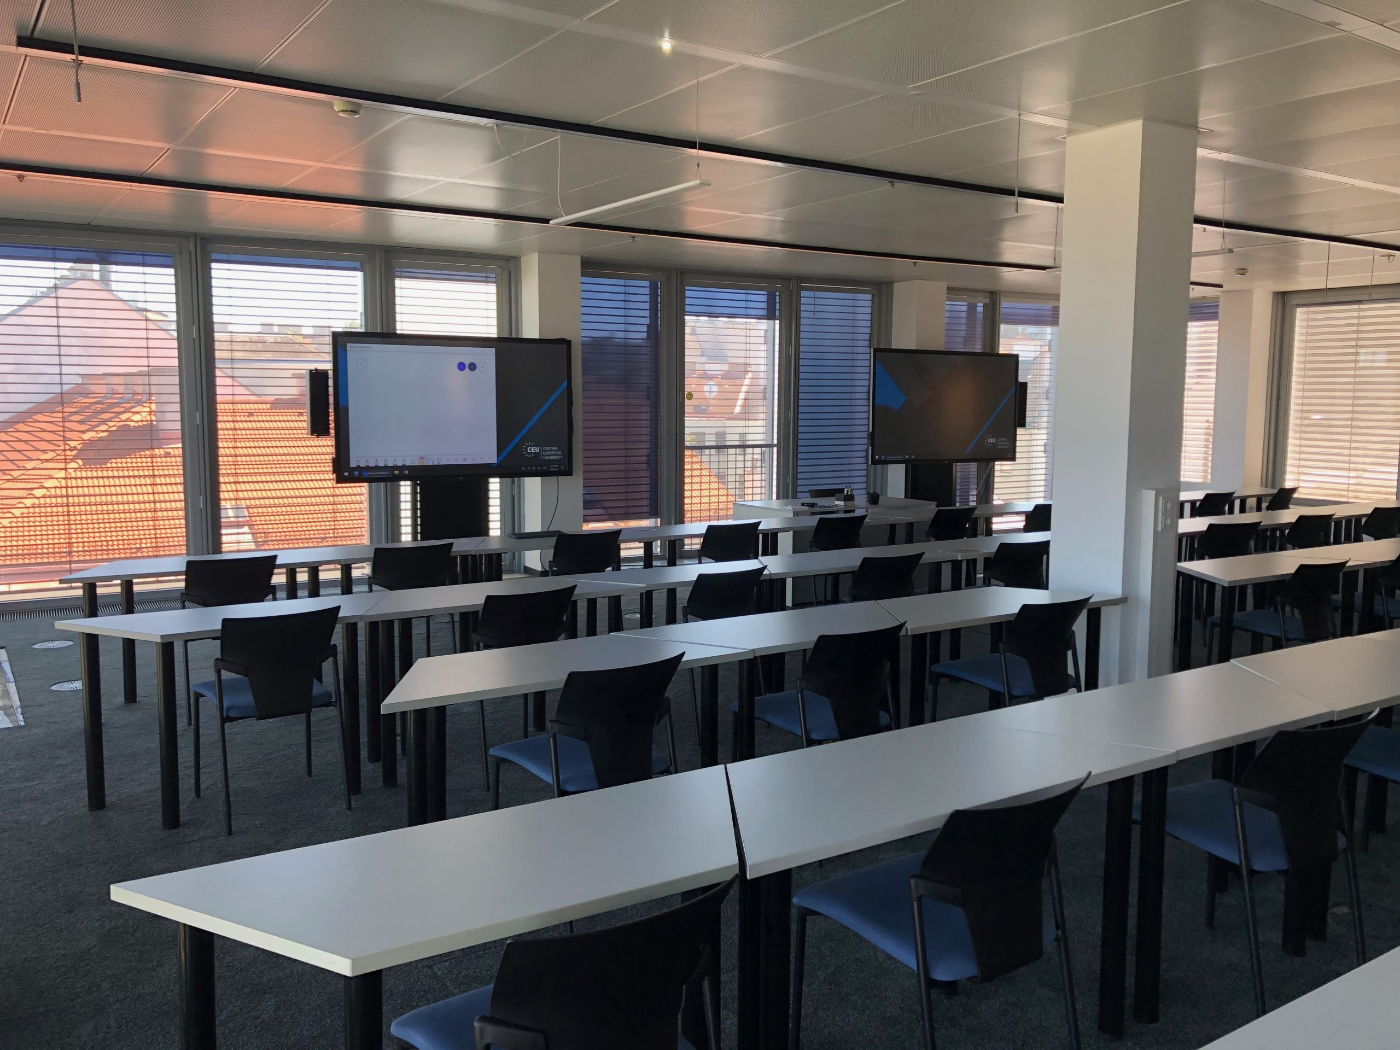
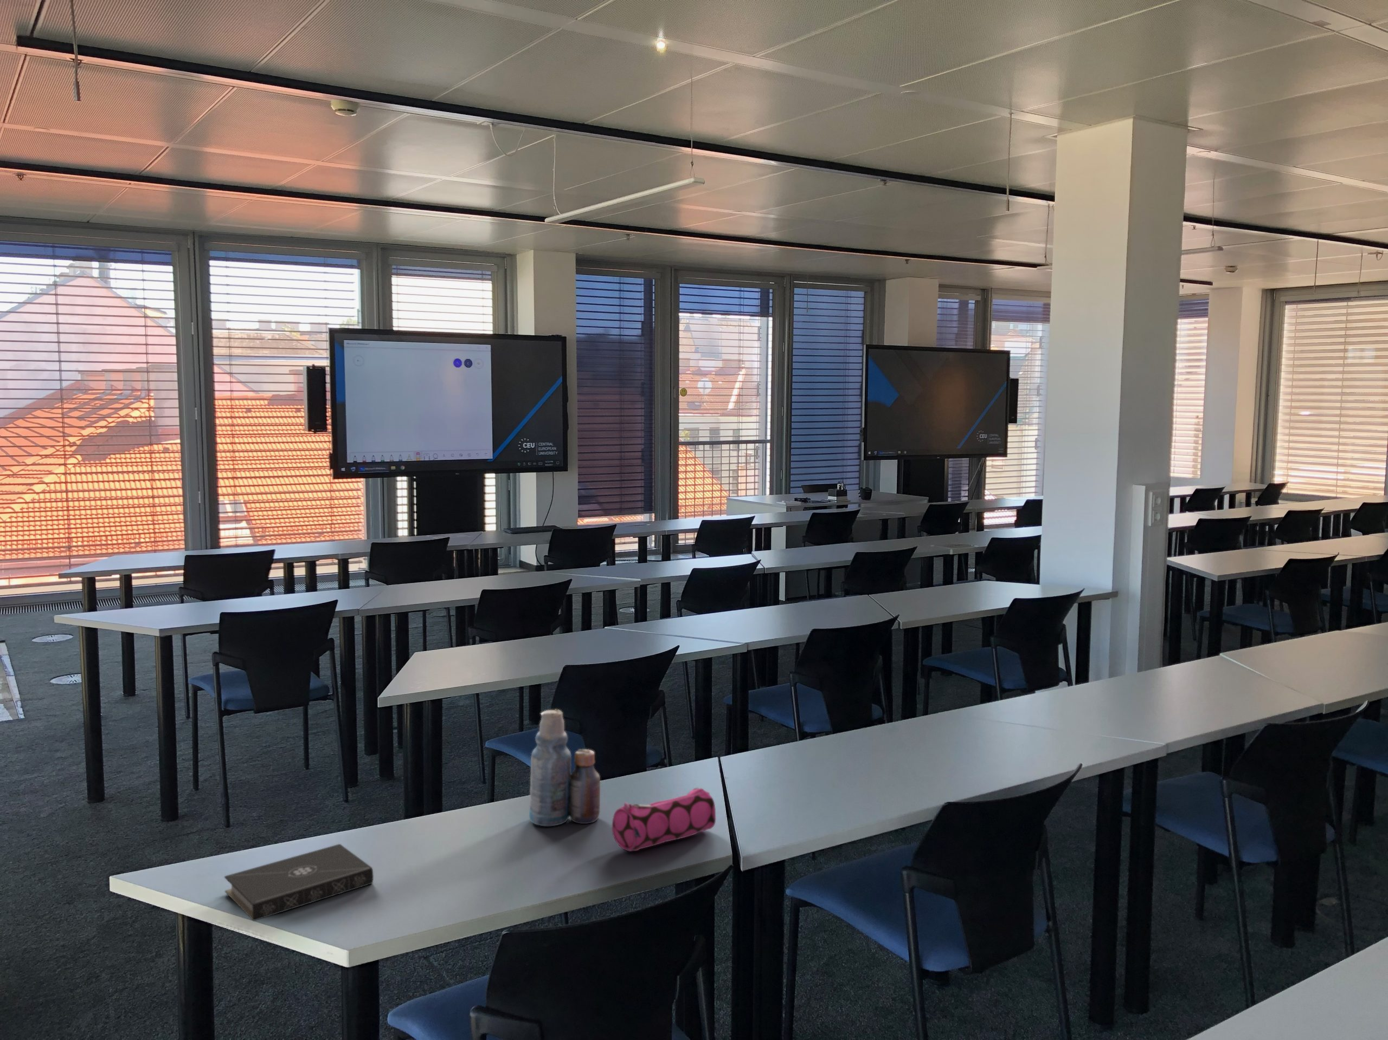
+ pencil case [612,788,716,851]
+ bottle [529,709,601,827]
+ book [224,843,374,921]
